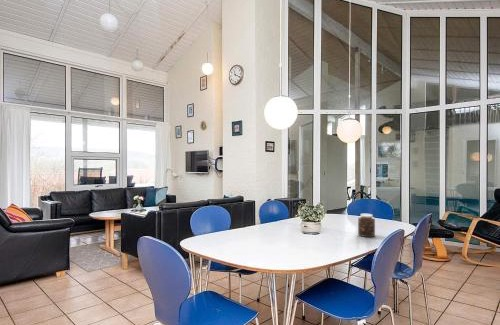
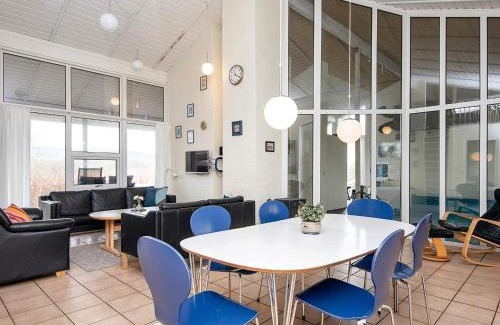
- jar [357,213,376,238]
